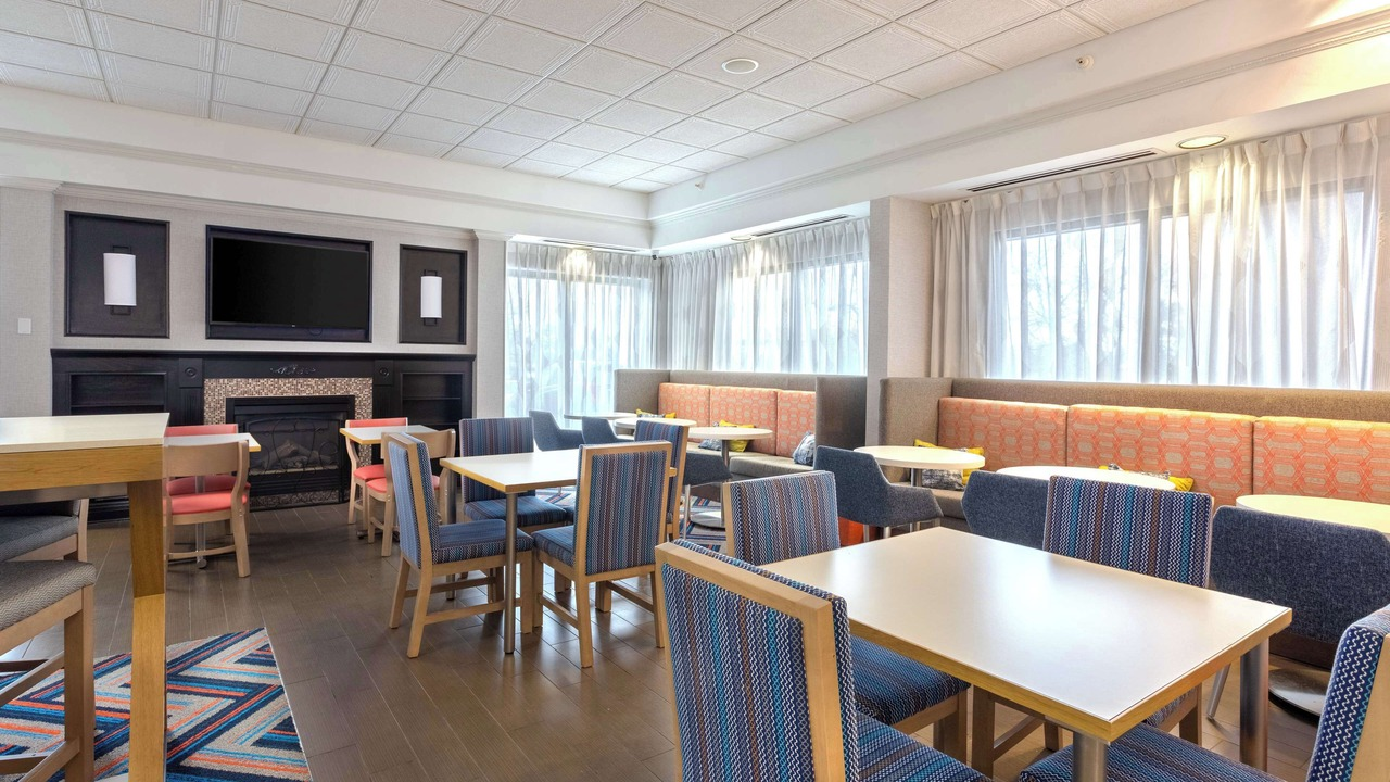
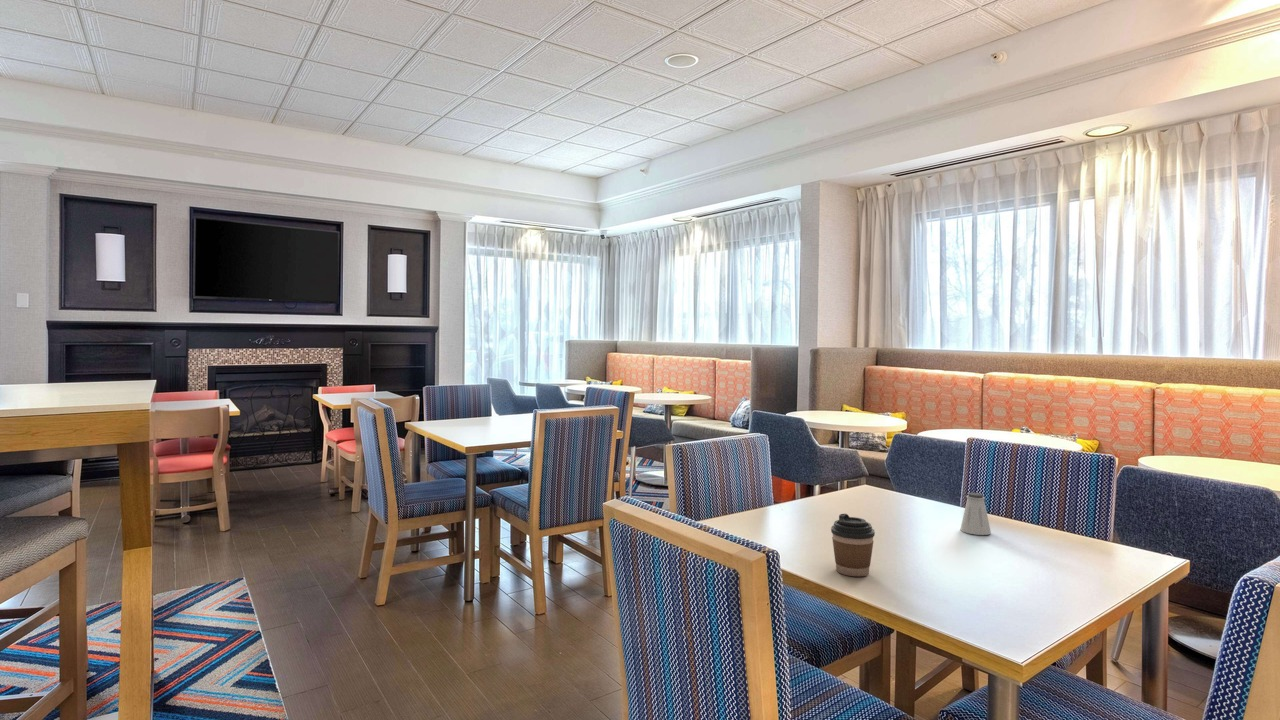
+ coffee cup [830,513,876,577]
+ saltshaker [959,492,992,536]
